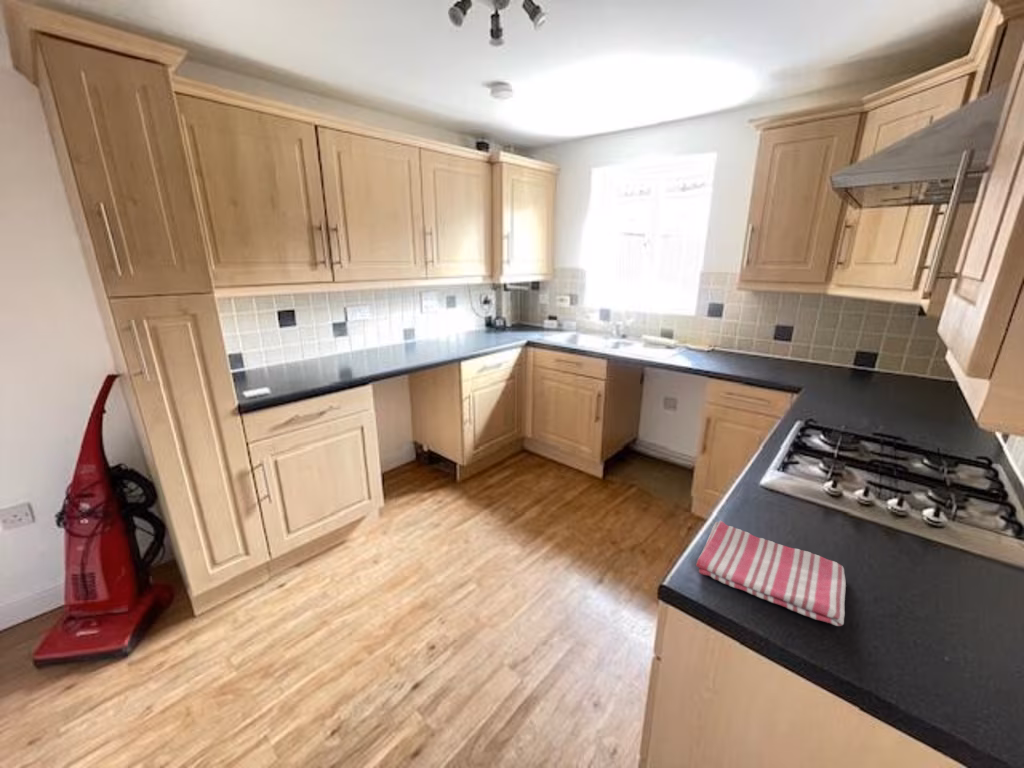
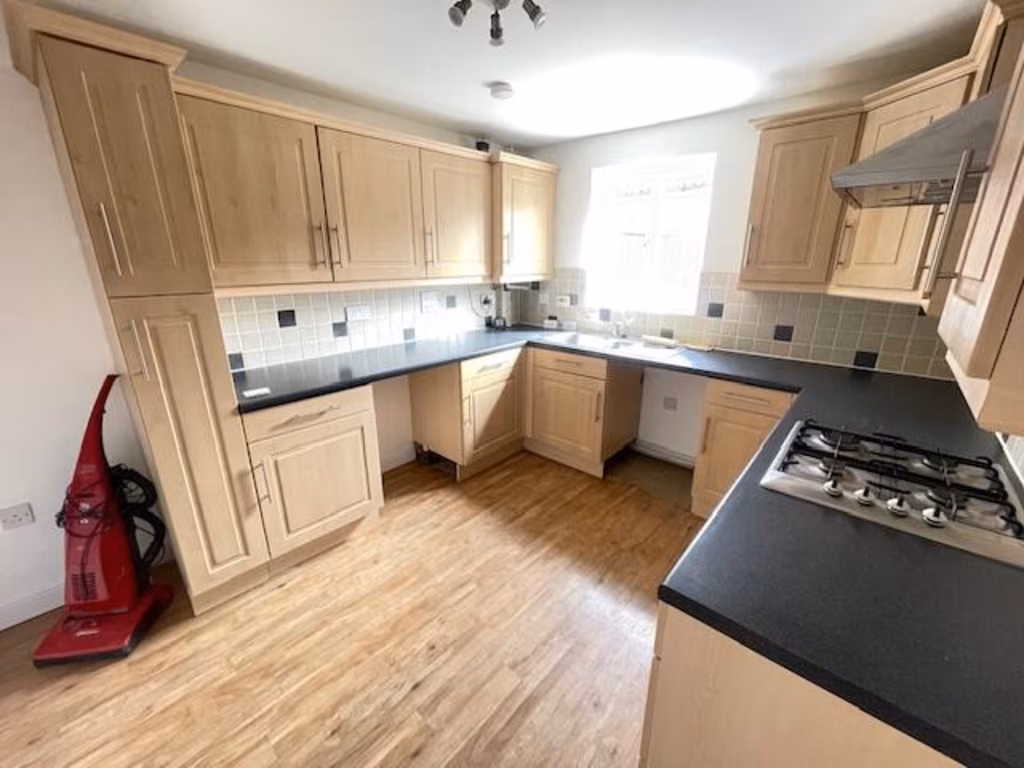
- dish towel [695,520,847,627]
